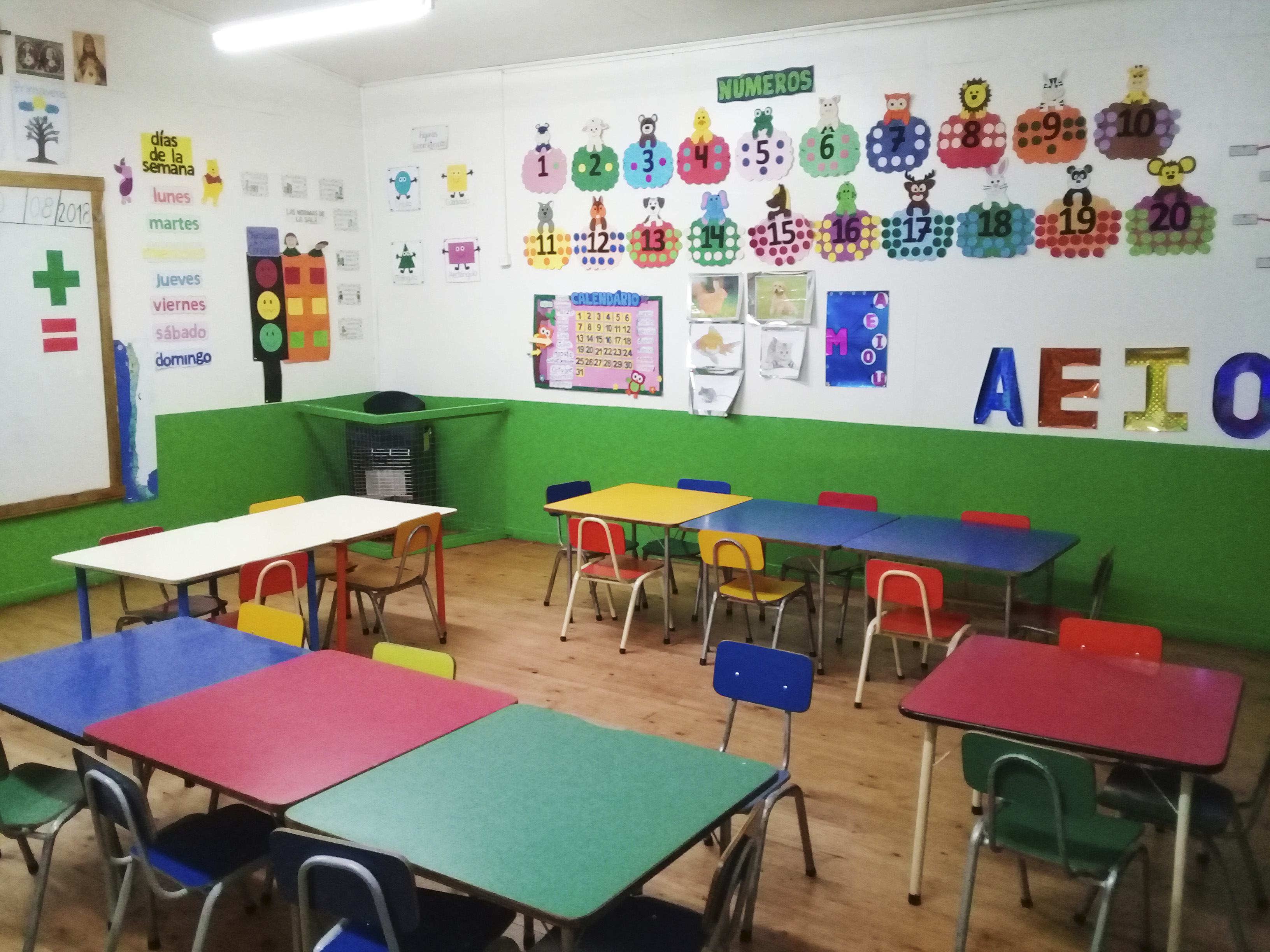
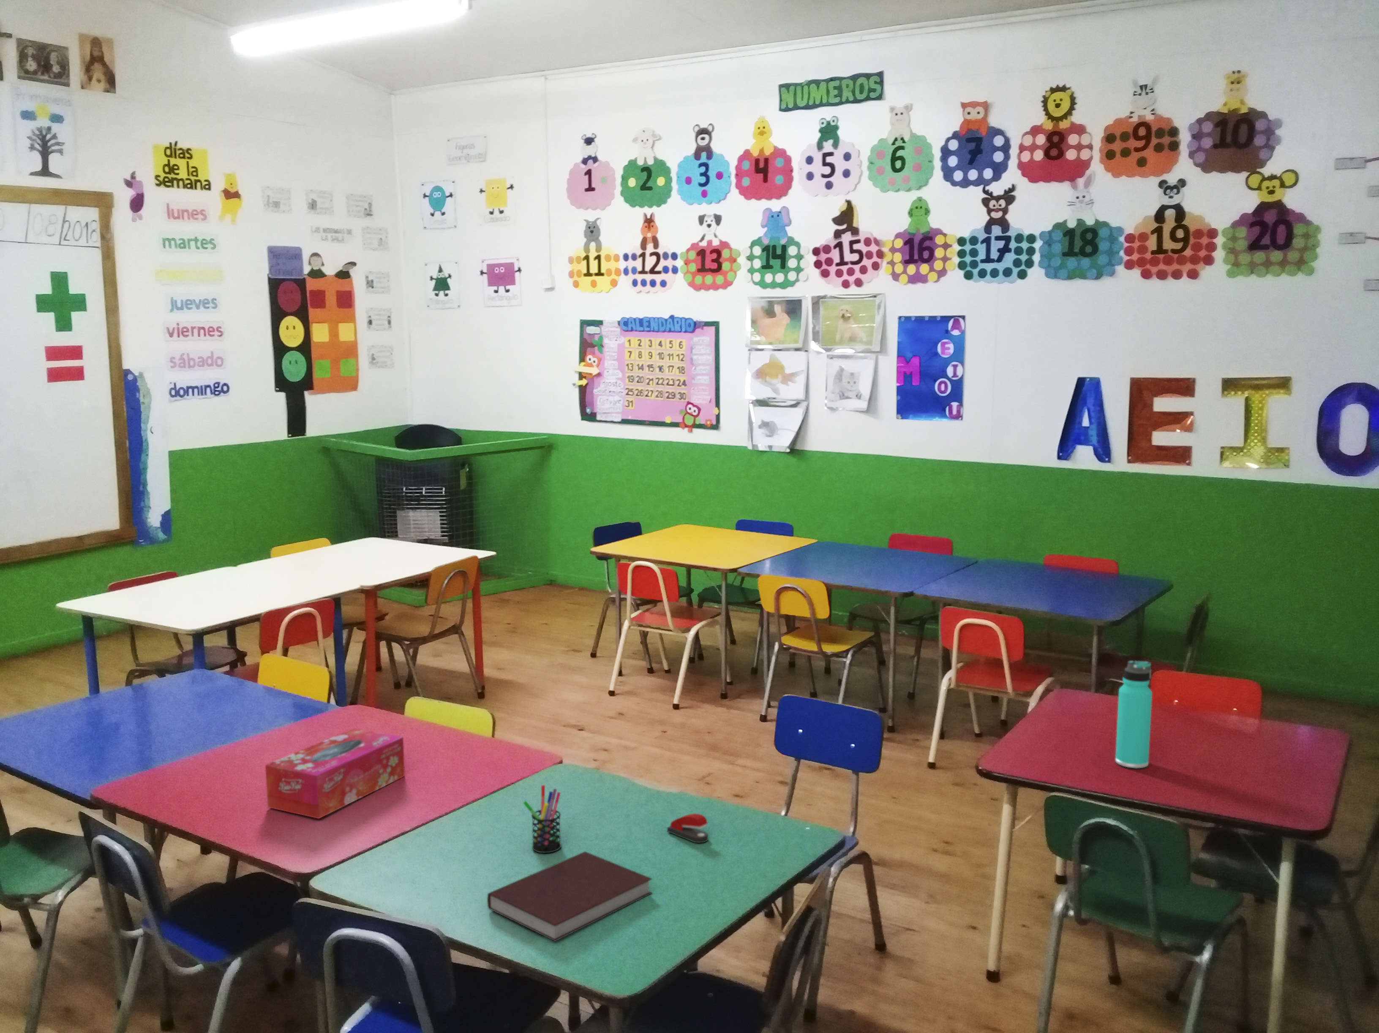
+ notebook [486,851,653,942]
+ thermos bottle [1115,660,1152,769]
+ stapler [667,813,709,843]
+ tissue box [265,728,405,819]
+ pen holder [522,785,561,853]
